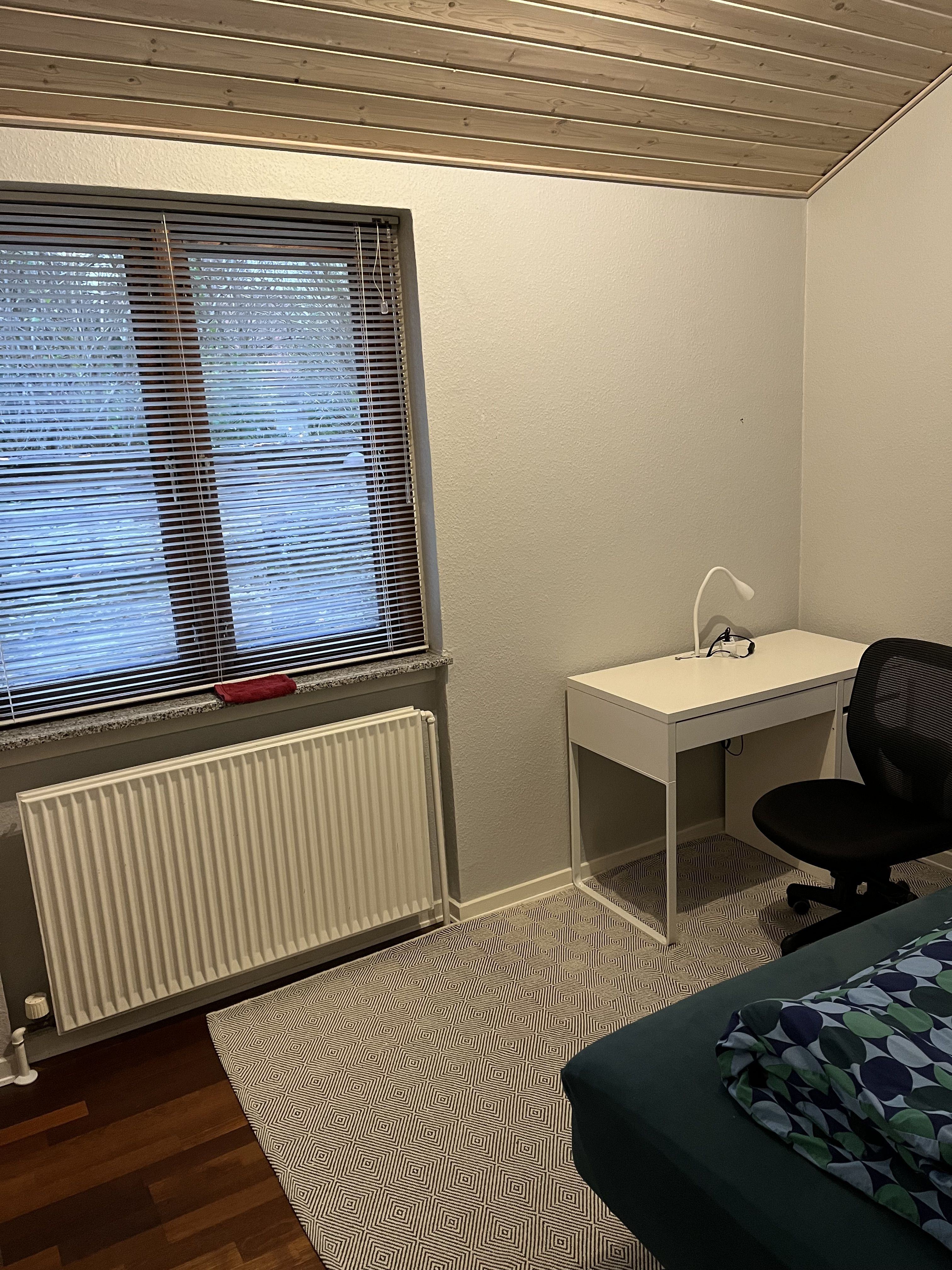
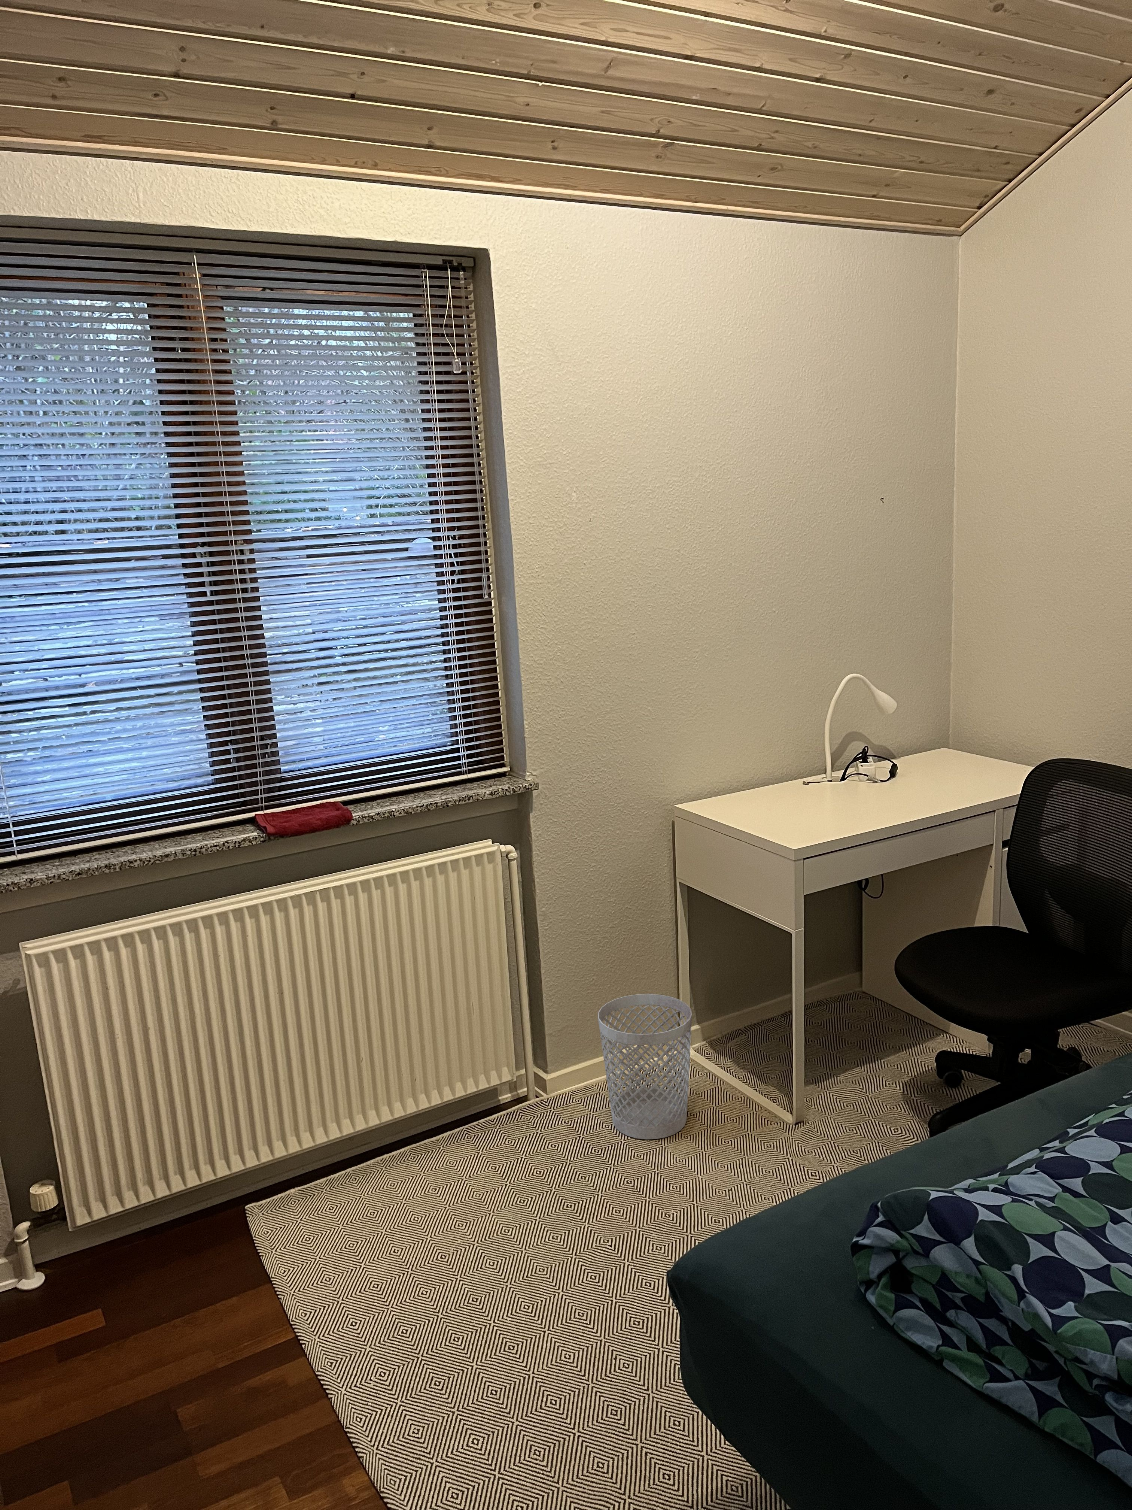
+ wastebasket [597,994,692,1139]
